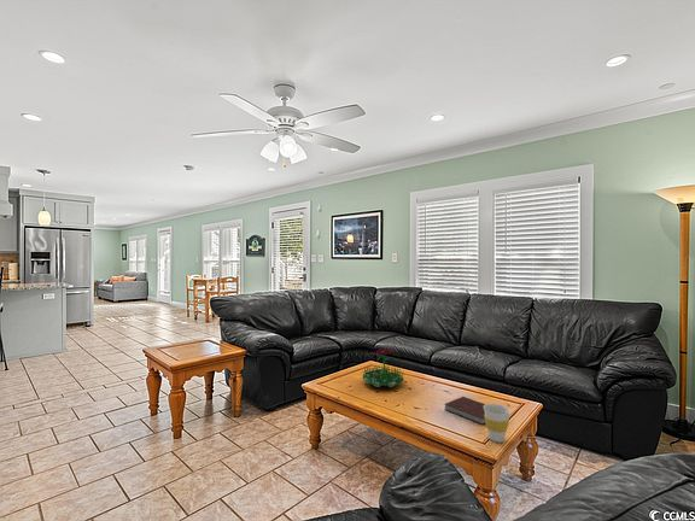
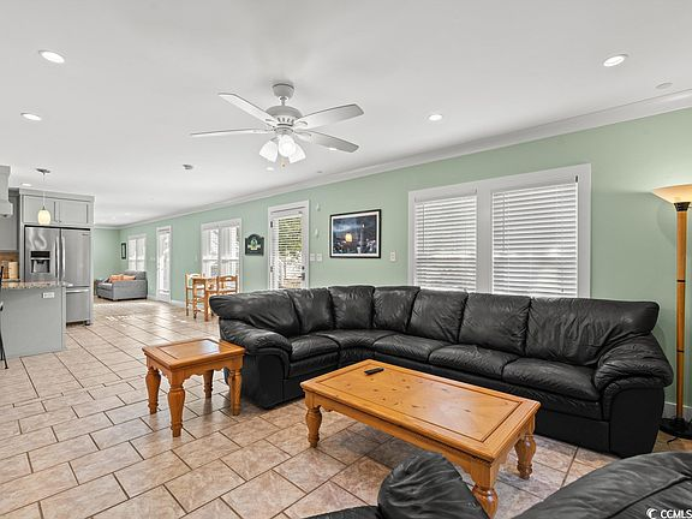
- flower [362,346,405,388]
- notebook [444,396,486,426]
- cup [484,403,512,444]
